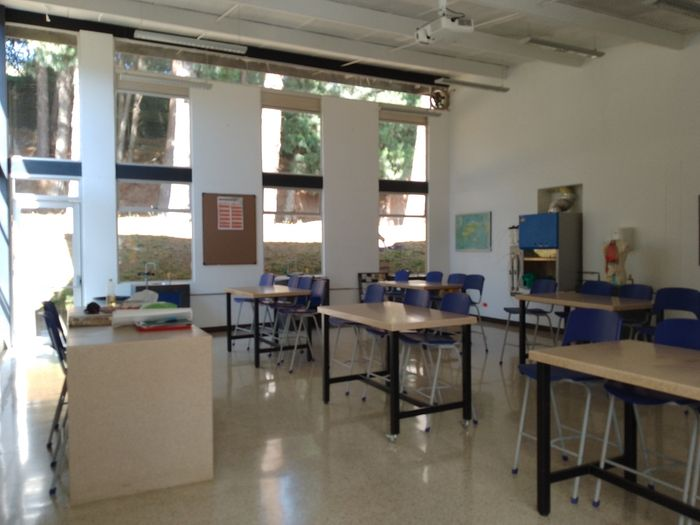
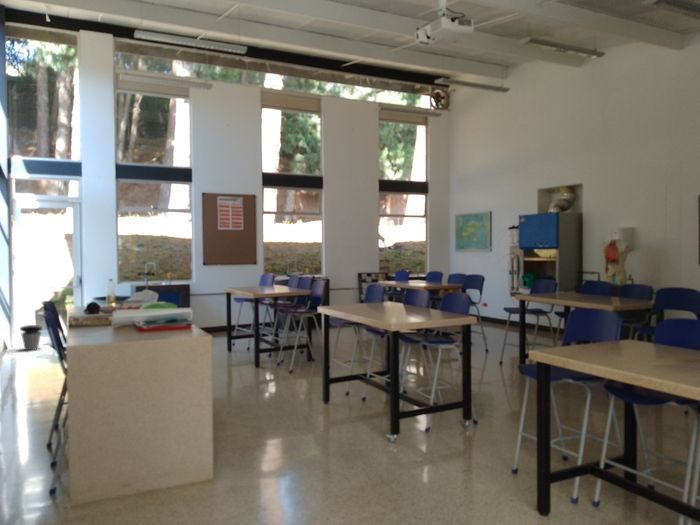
+ trash can [19,324,43,351]
